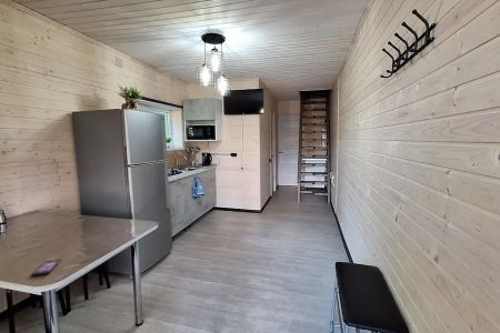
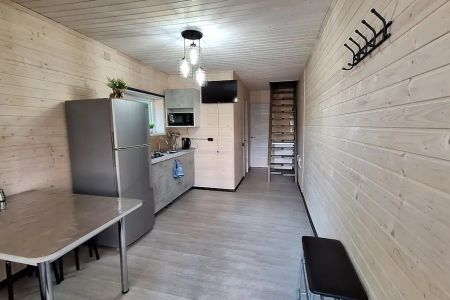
- smartphone [30,258,62,278]
